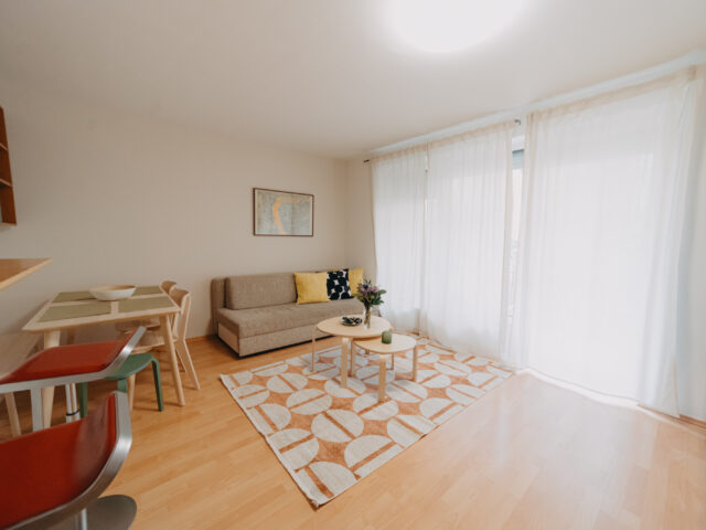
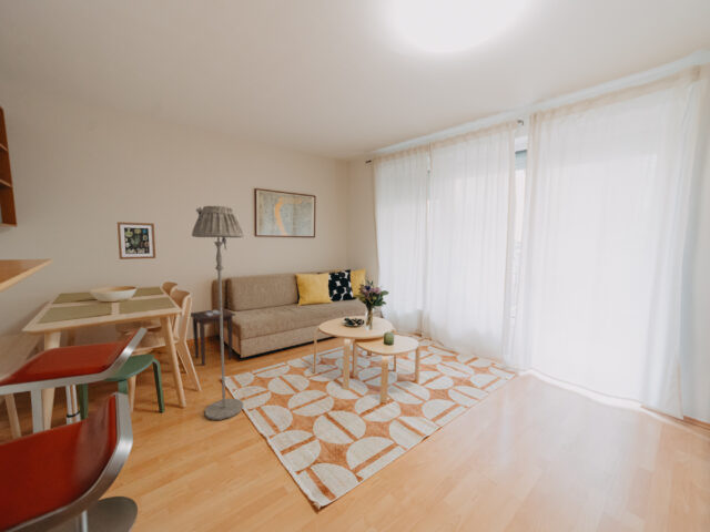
+ floor lamp [191,205,244,421]
+ wall art [116,221,156,260]
+ side table [190,307,236,367]
